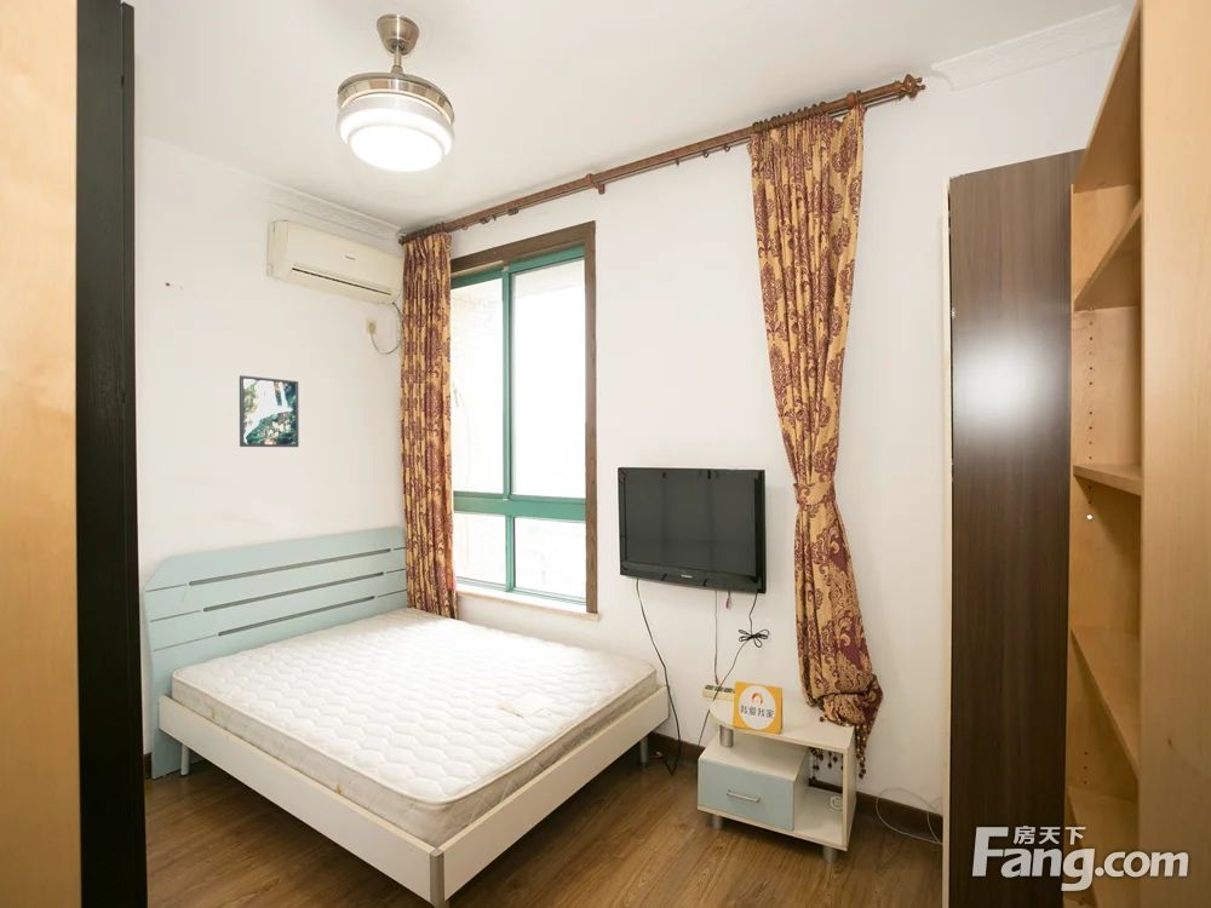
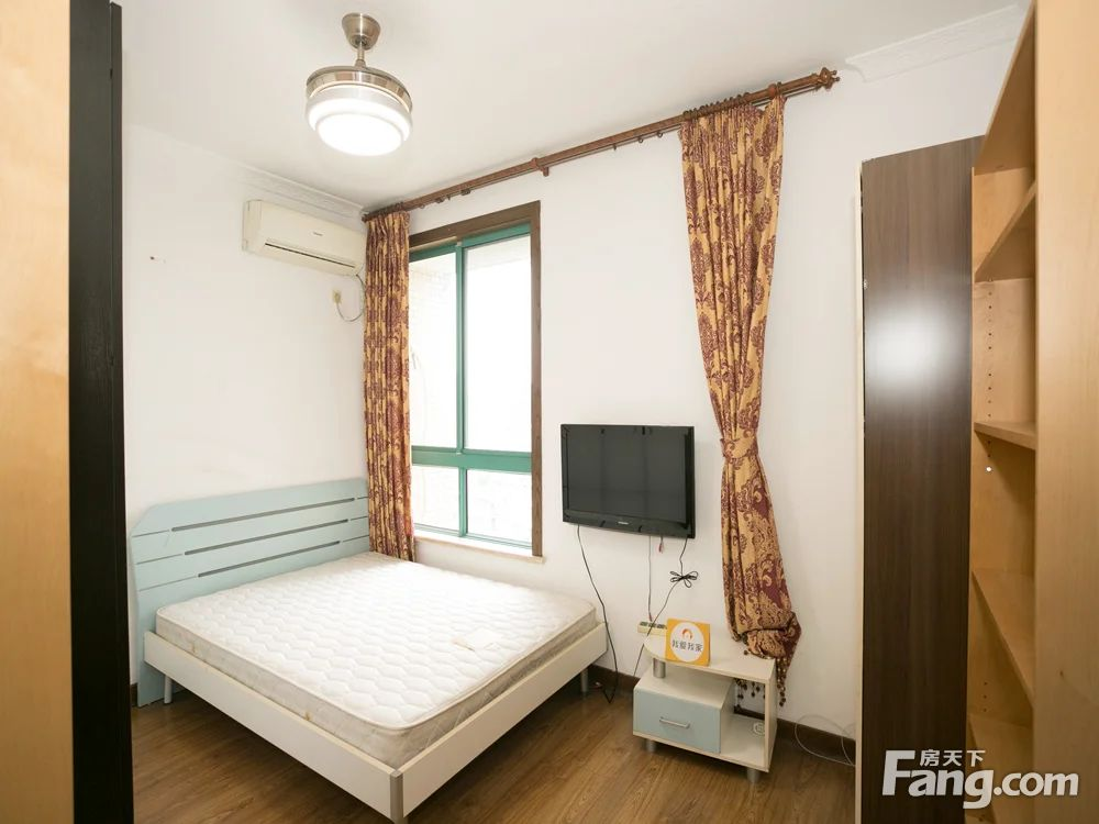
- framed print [239,374,300,448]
